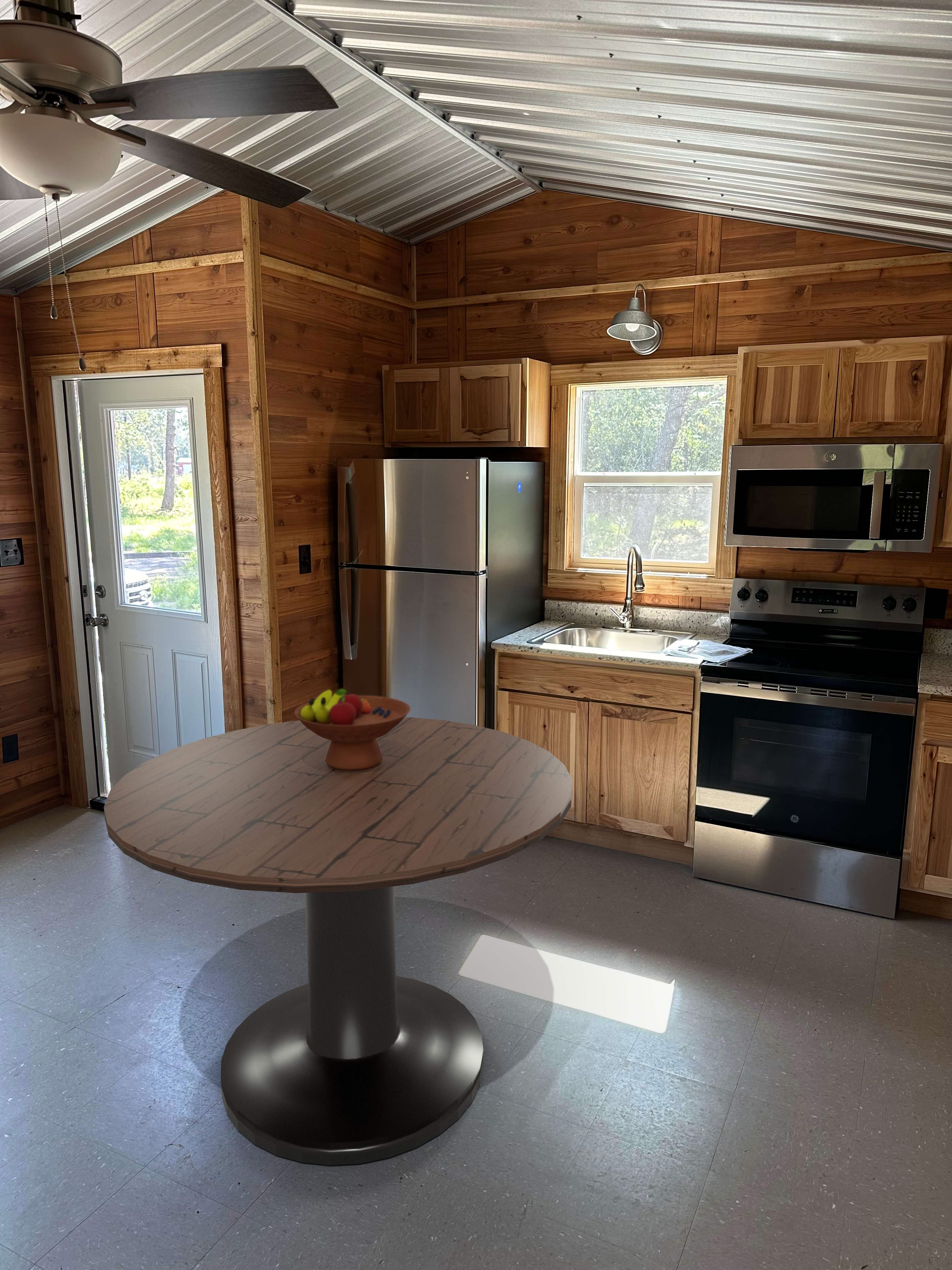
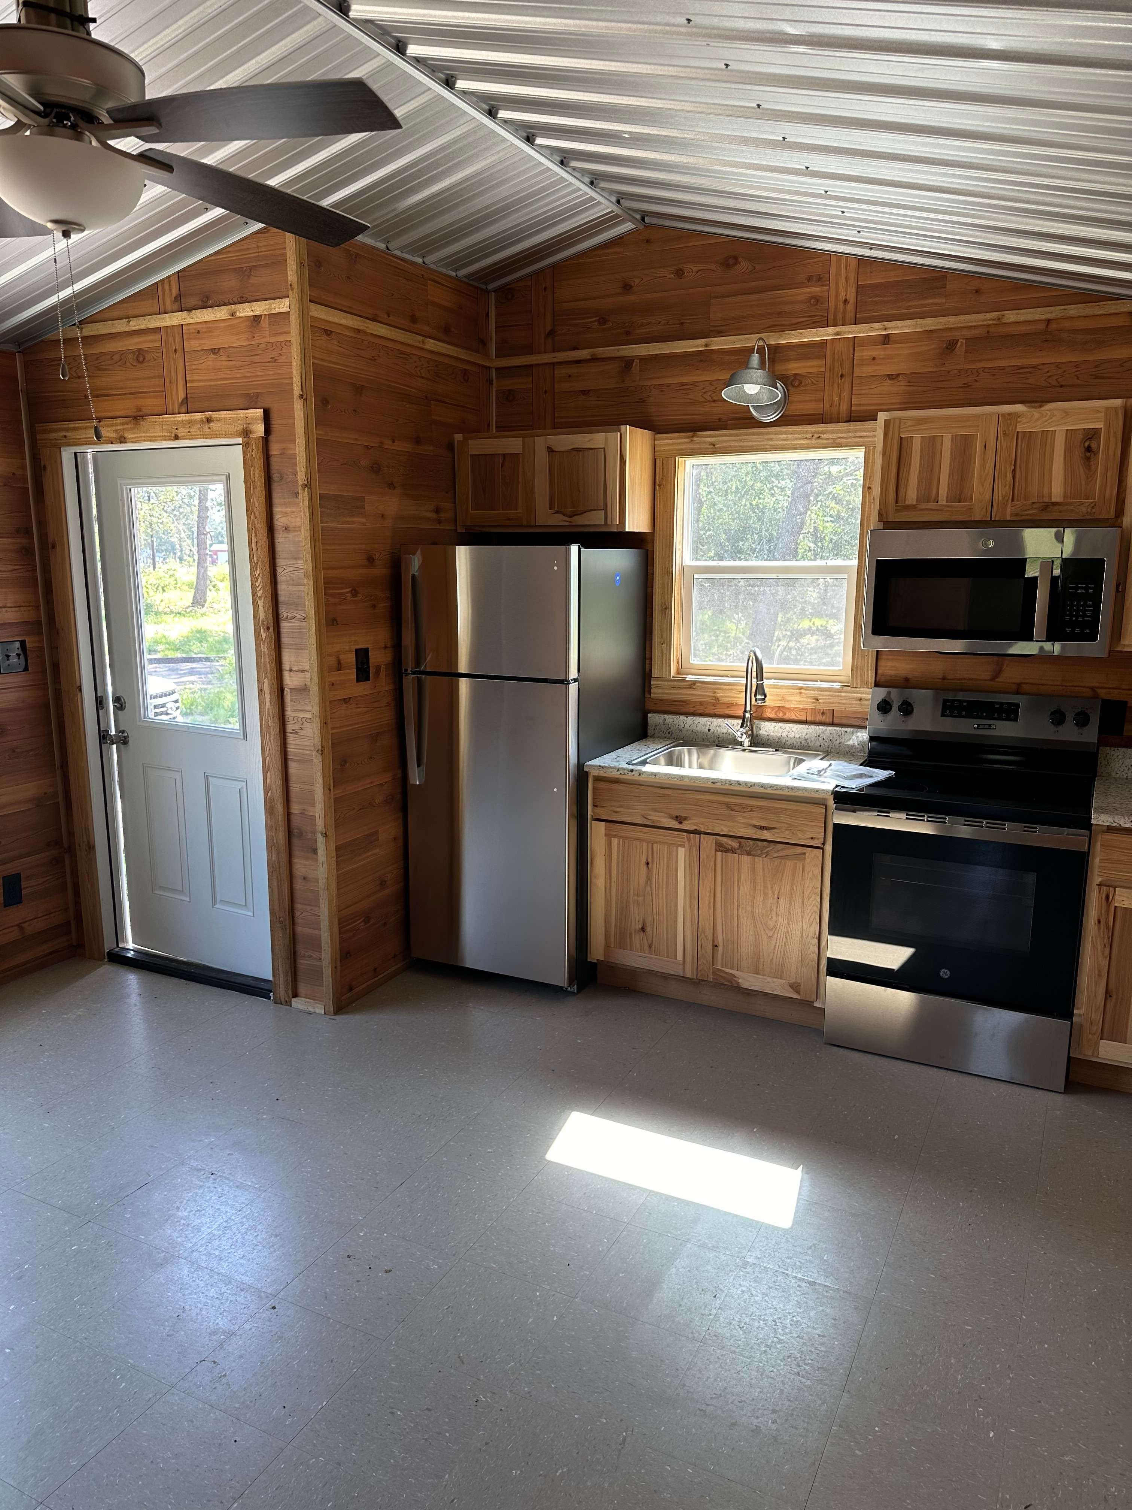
- fruit bowl [294,689,411,770]
- dining table [104,717,572,1166]
